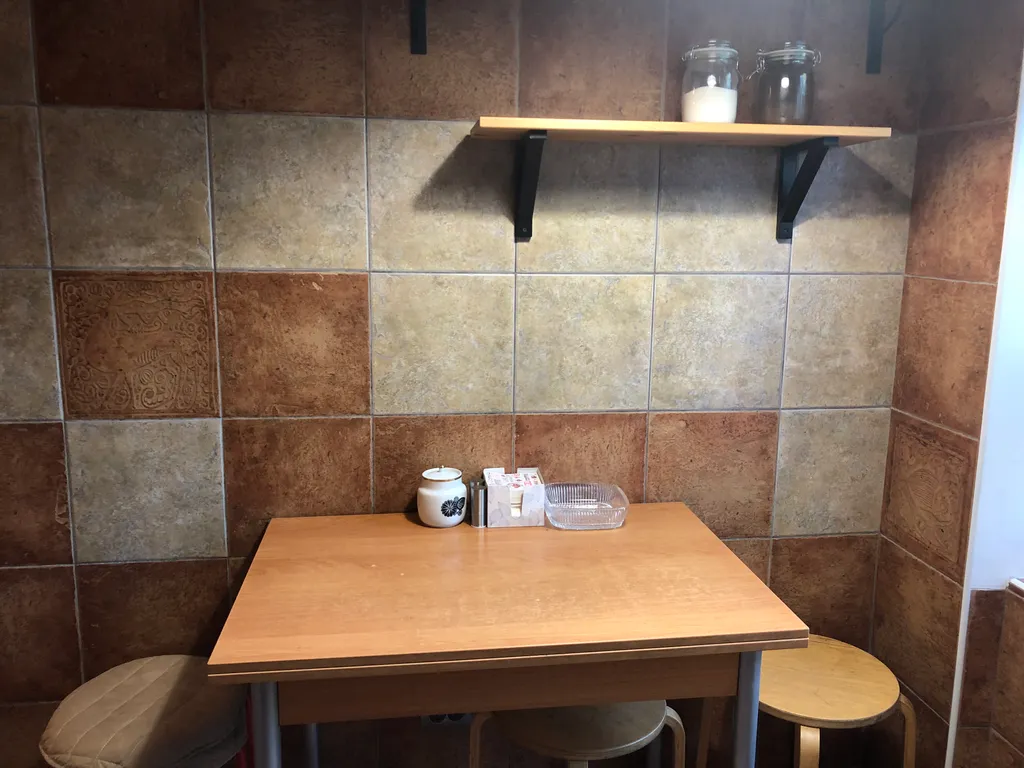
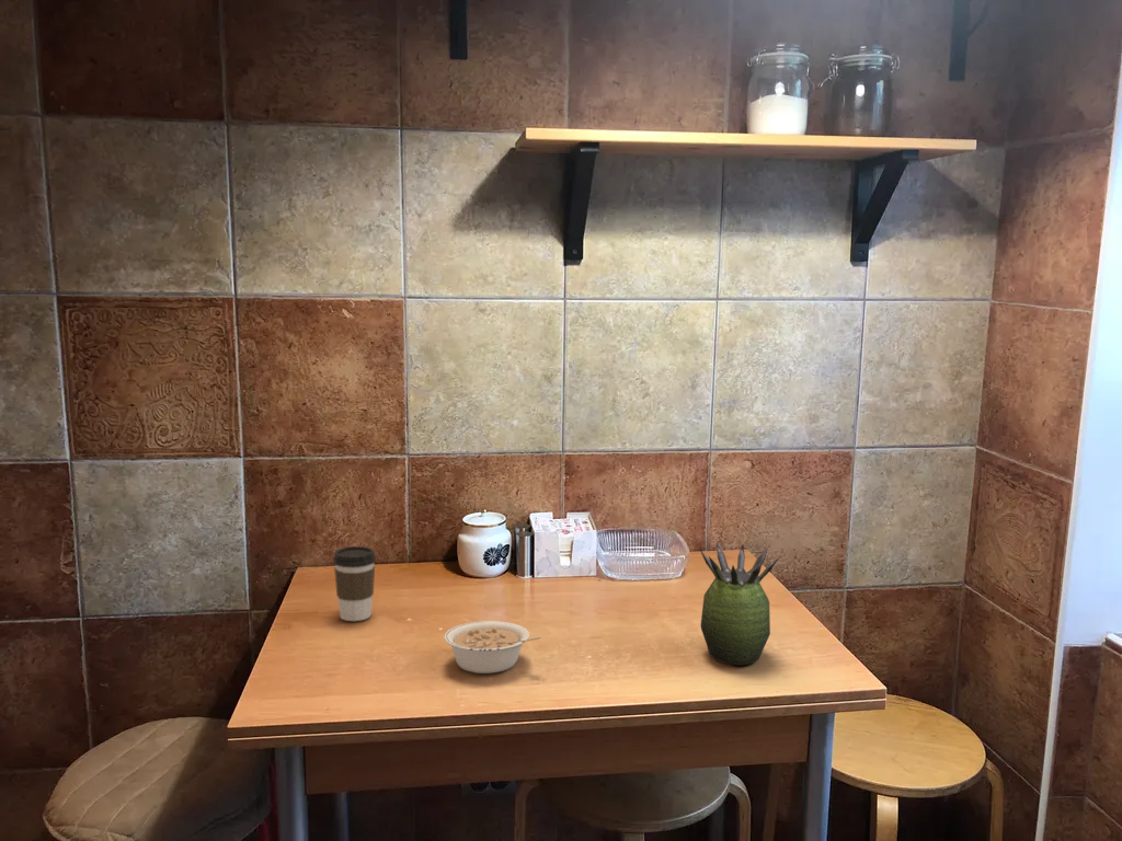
+ legume [443,620,542,675]
+ coffee cup [332,545,377,622]
+ succulent plant [699,542,780,666]
